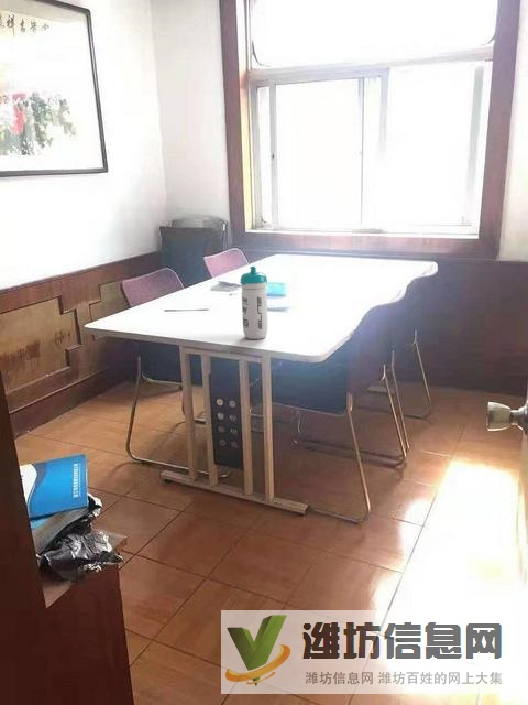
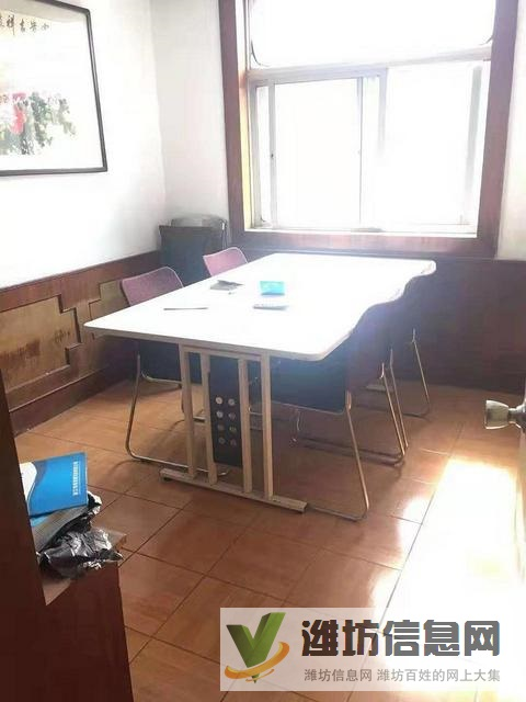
- water bottle [239,265,268,340]
